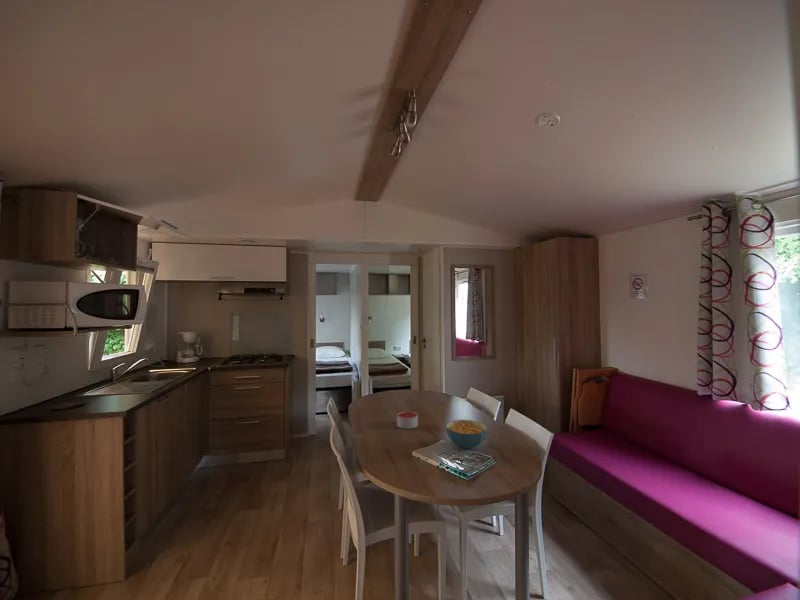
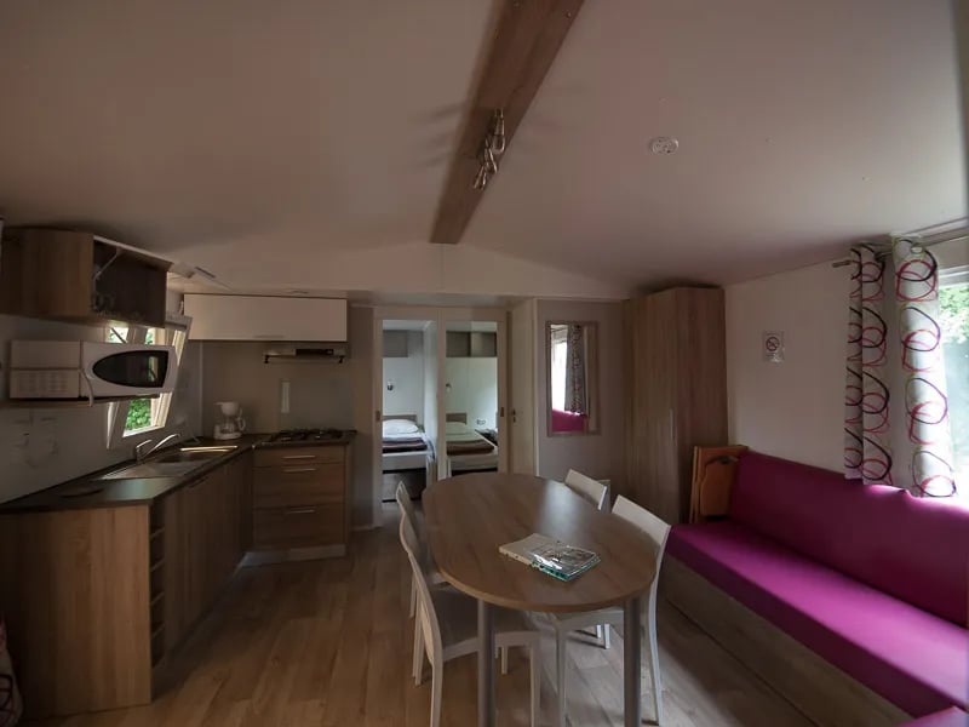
- cereal bowl [445,419,488,450]
- candle [396,410,419,430]
